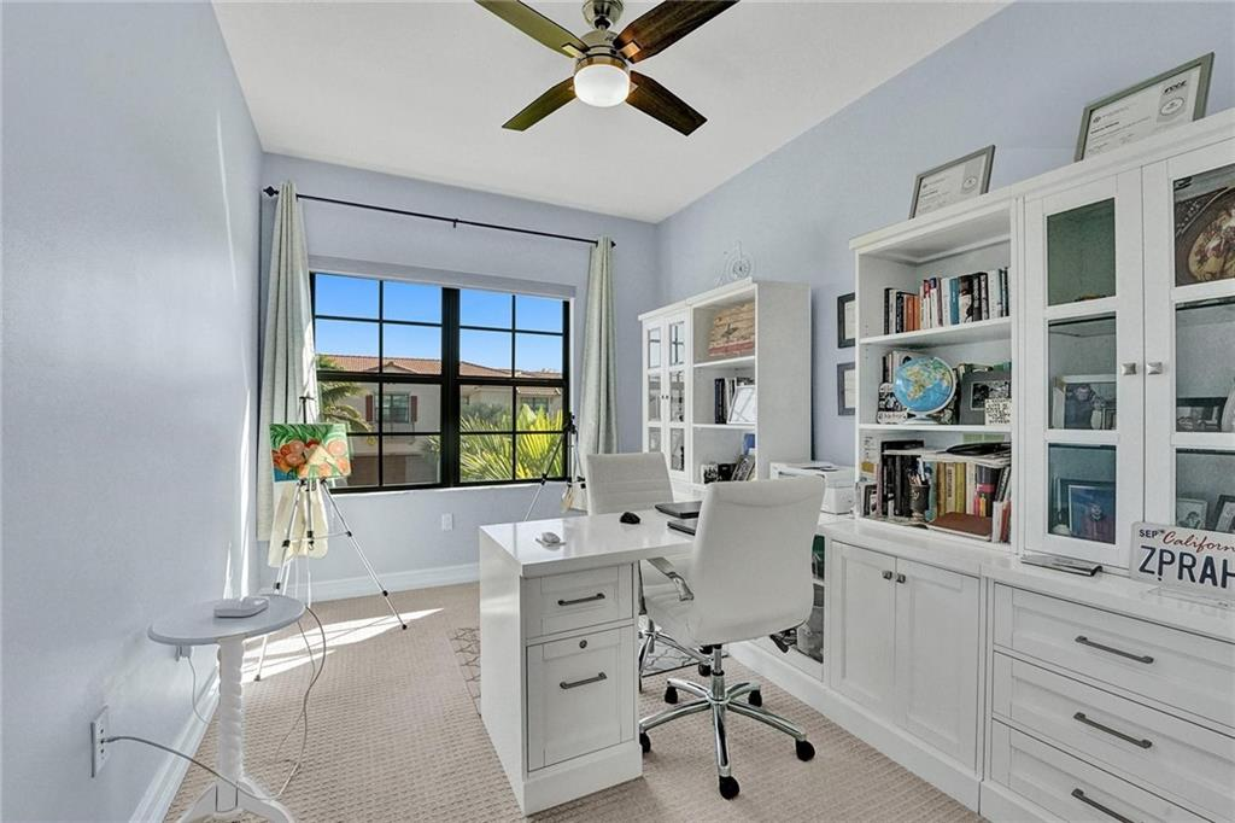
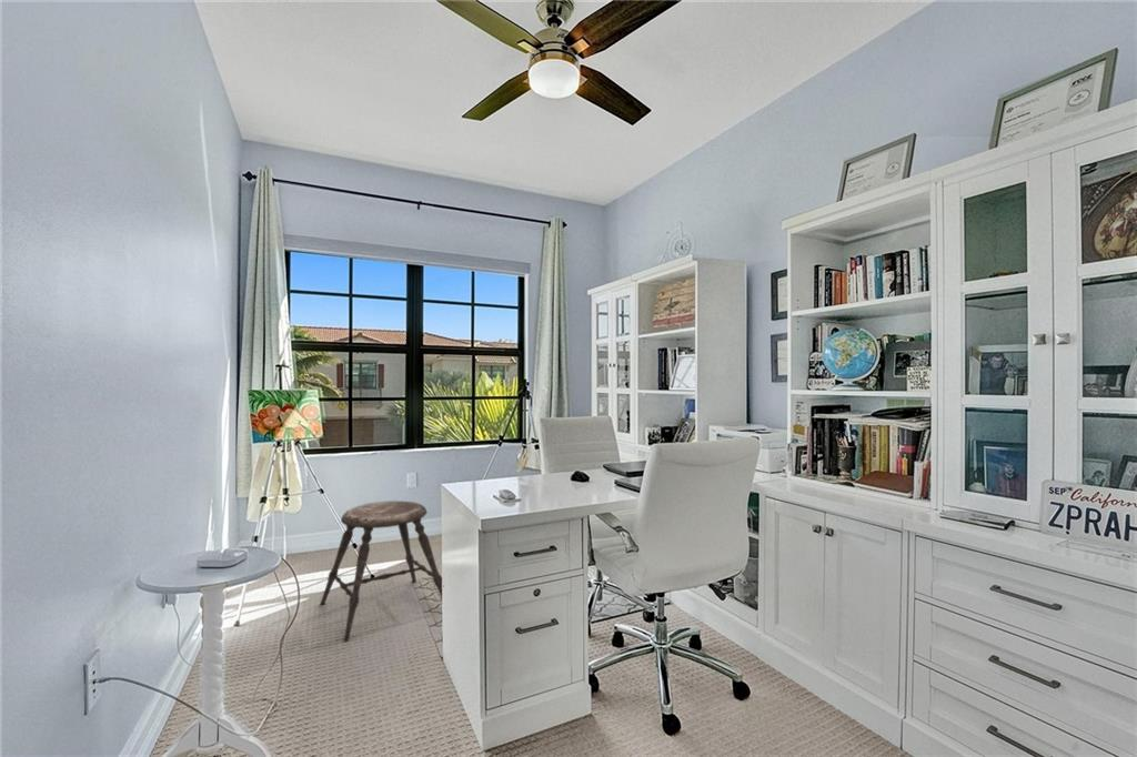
+ stool [319,499,443,642]
